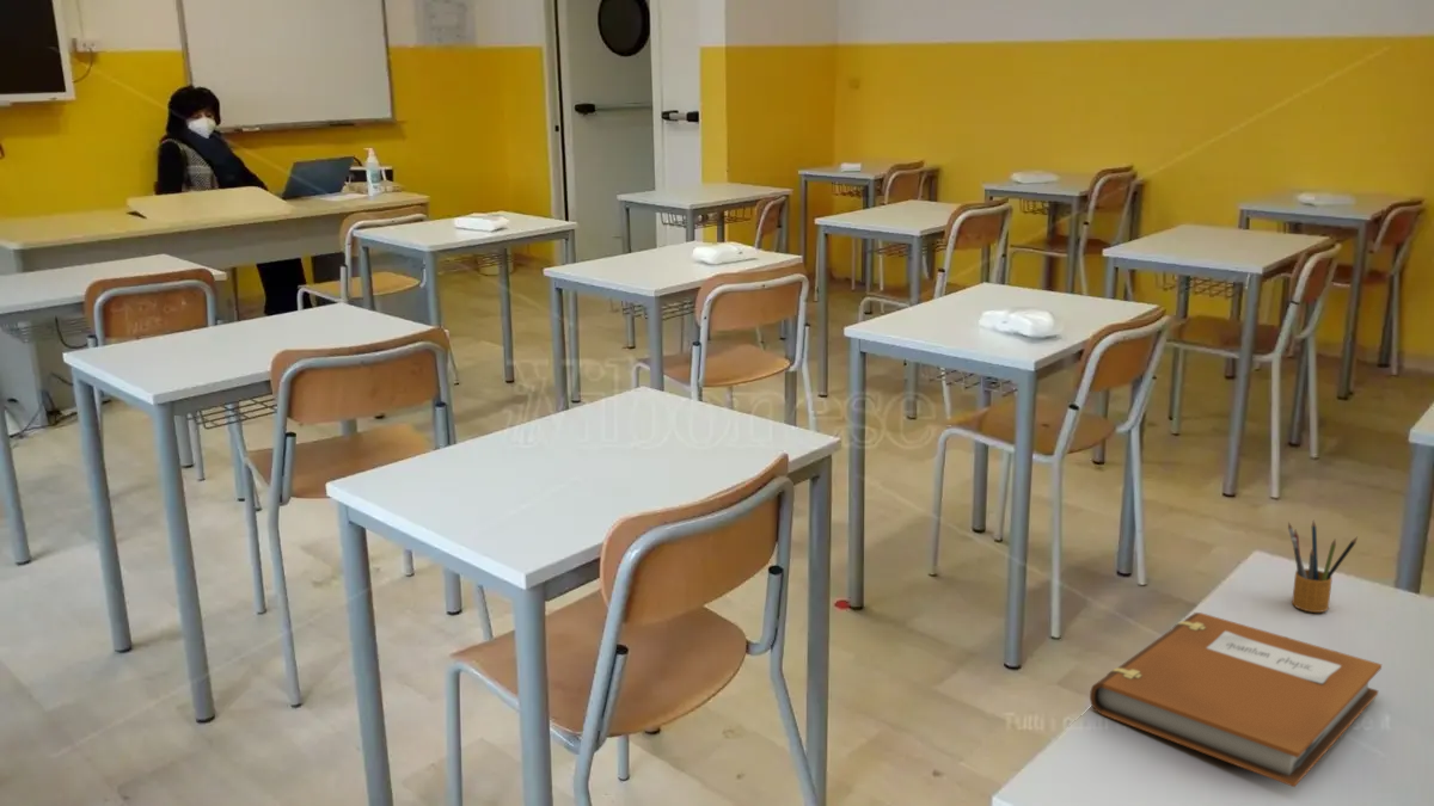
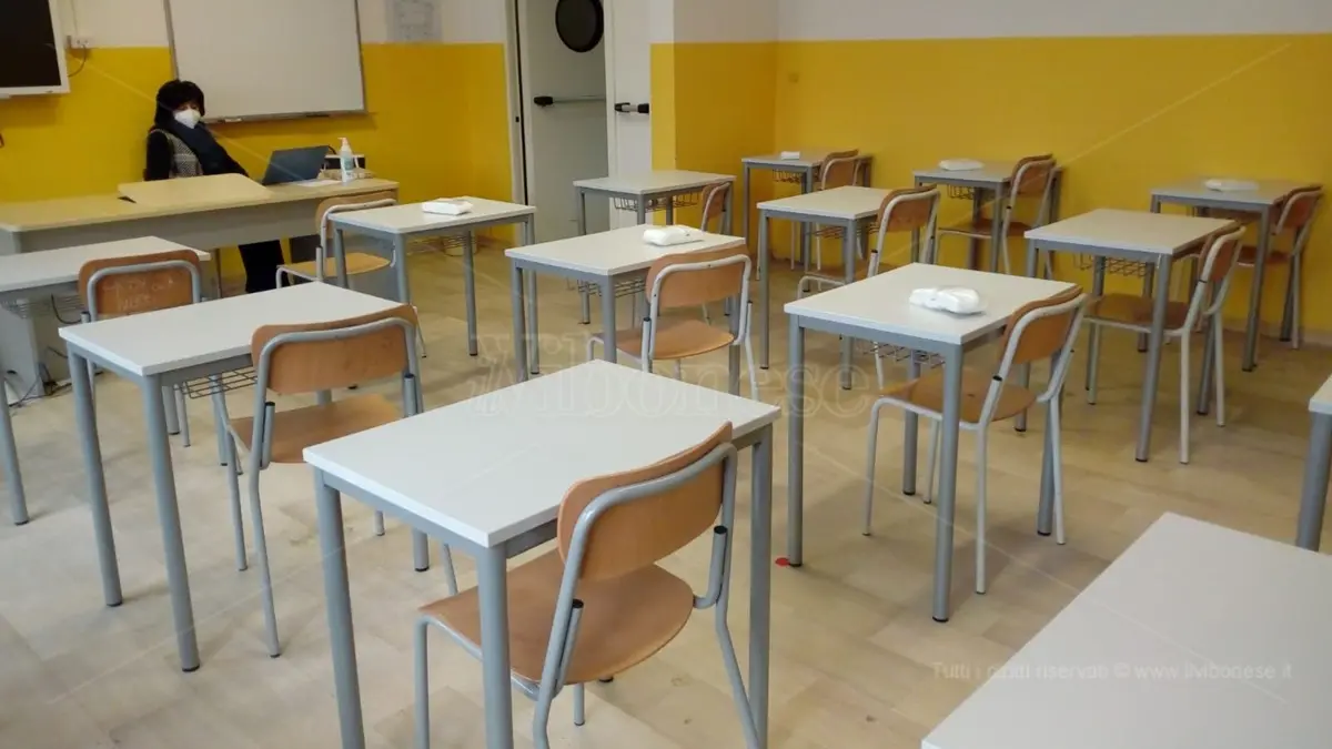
- notebook [1089,611,1383,788]
- pencil box [1287,519,1359,614]
